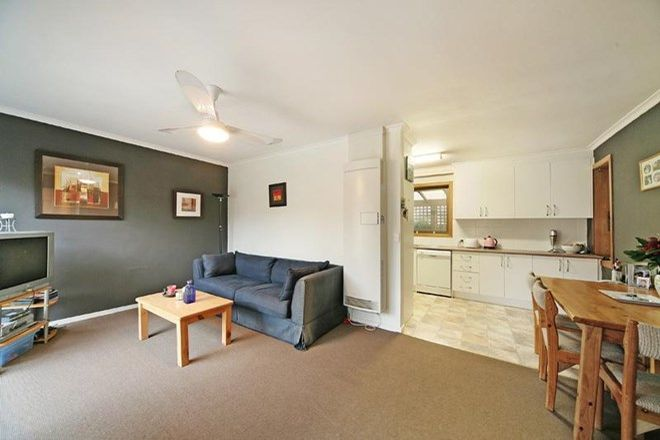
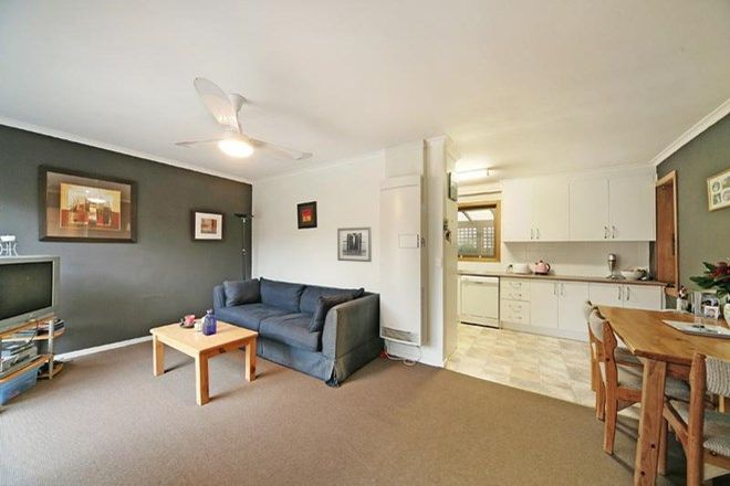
+ wall art [336,226,373,263]
